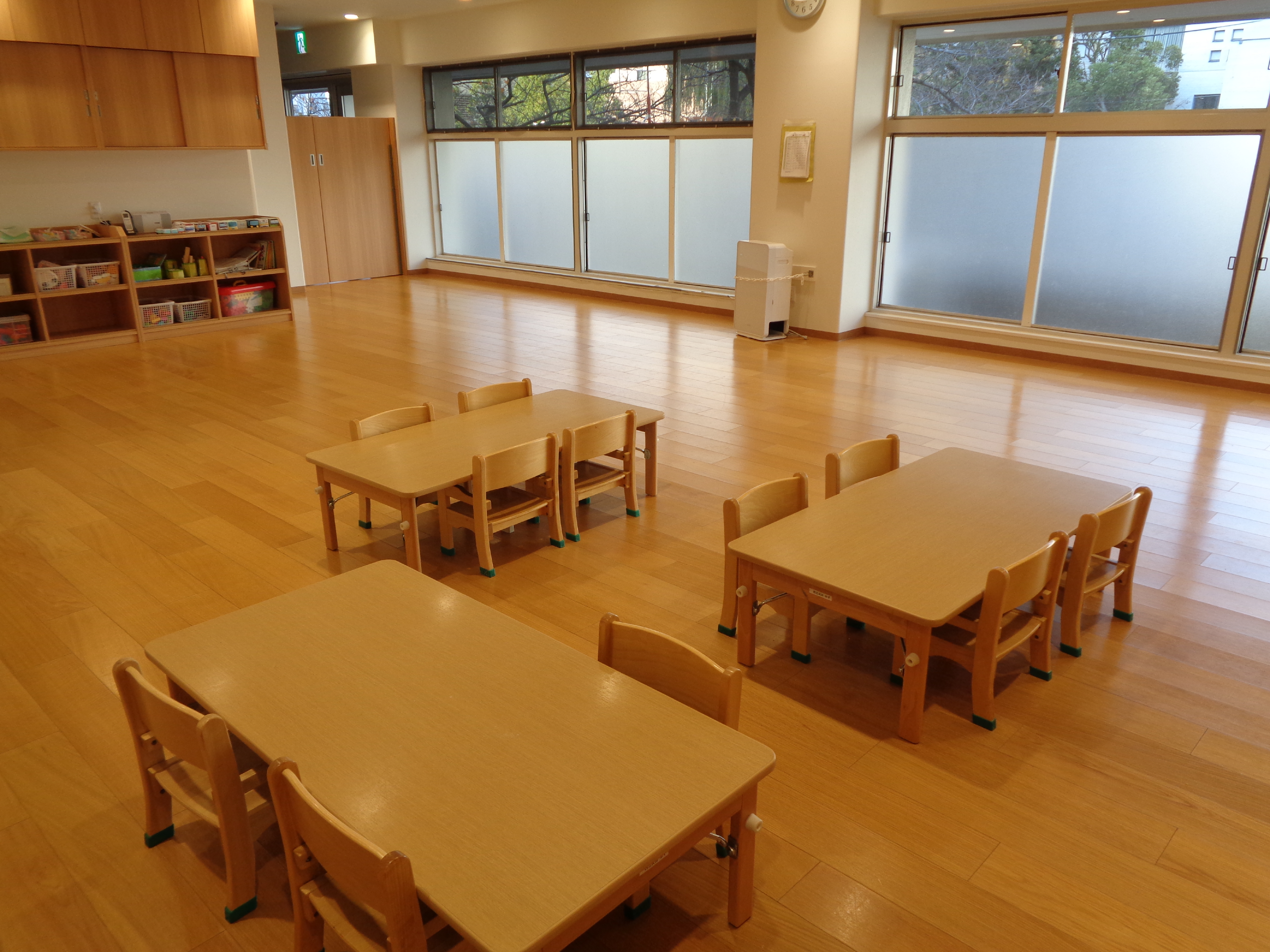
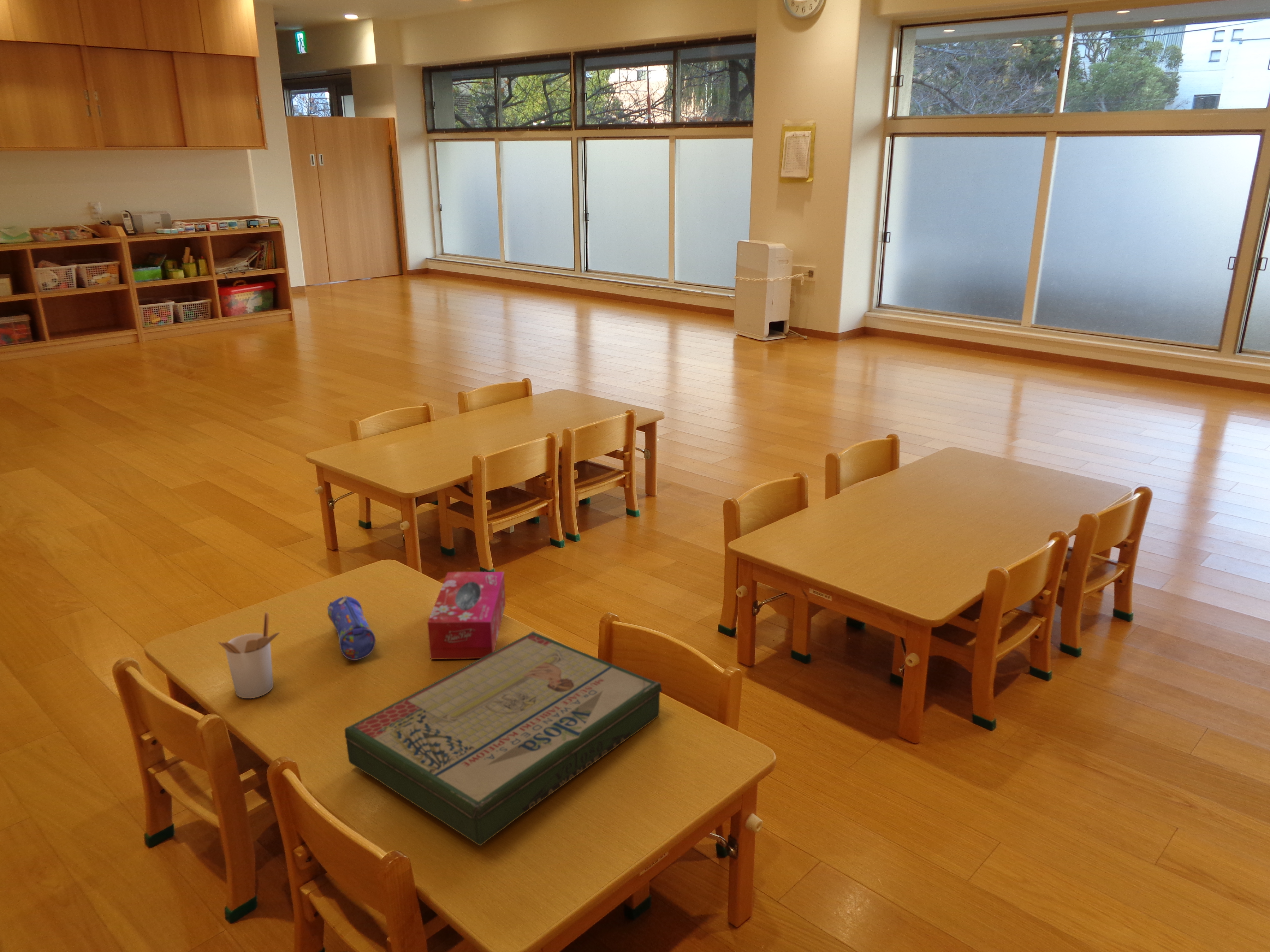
+ utensil holder [218,612,280,699]
+ tissue box [427,571,506,659]
+ board game [344,631,662,846]
+ pencil case [327,595,376,660]
